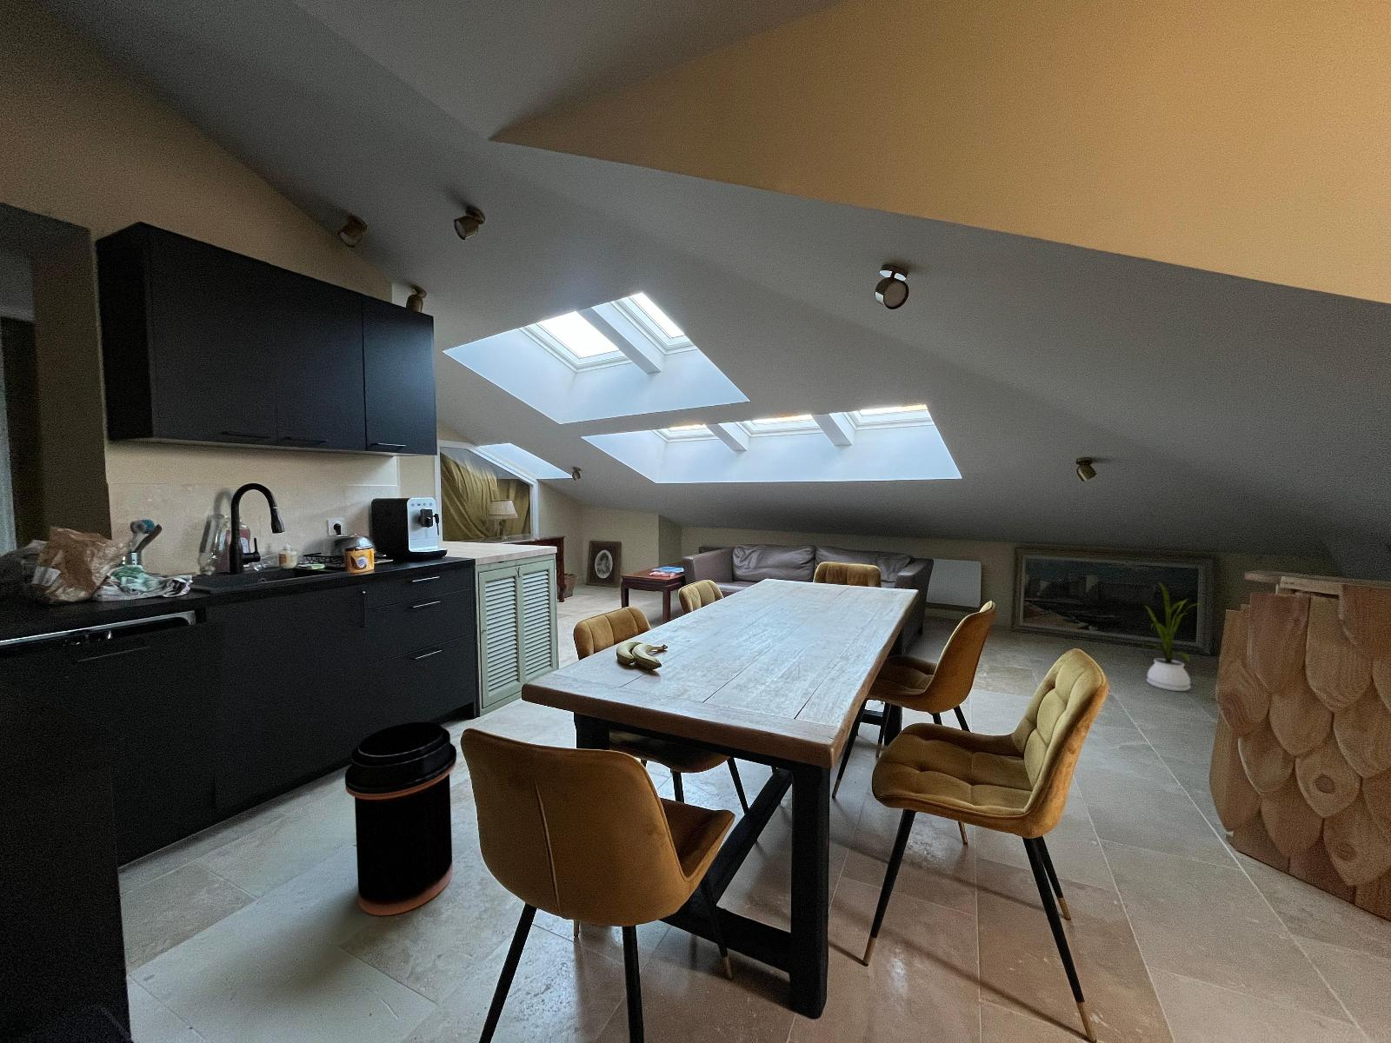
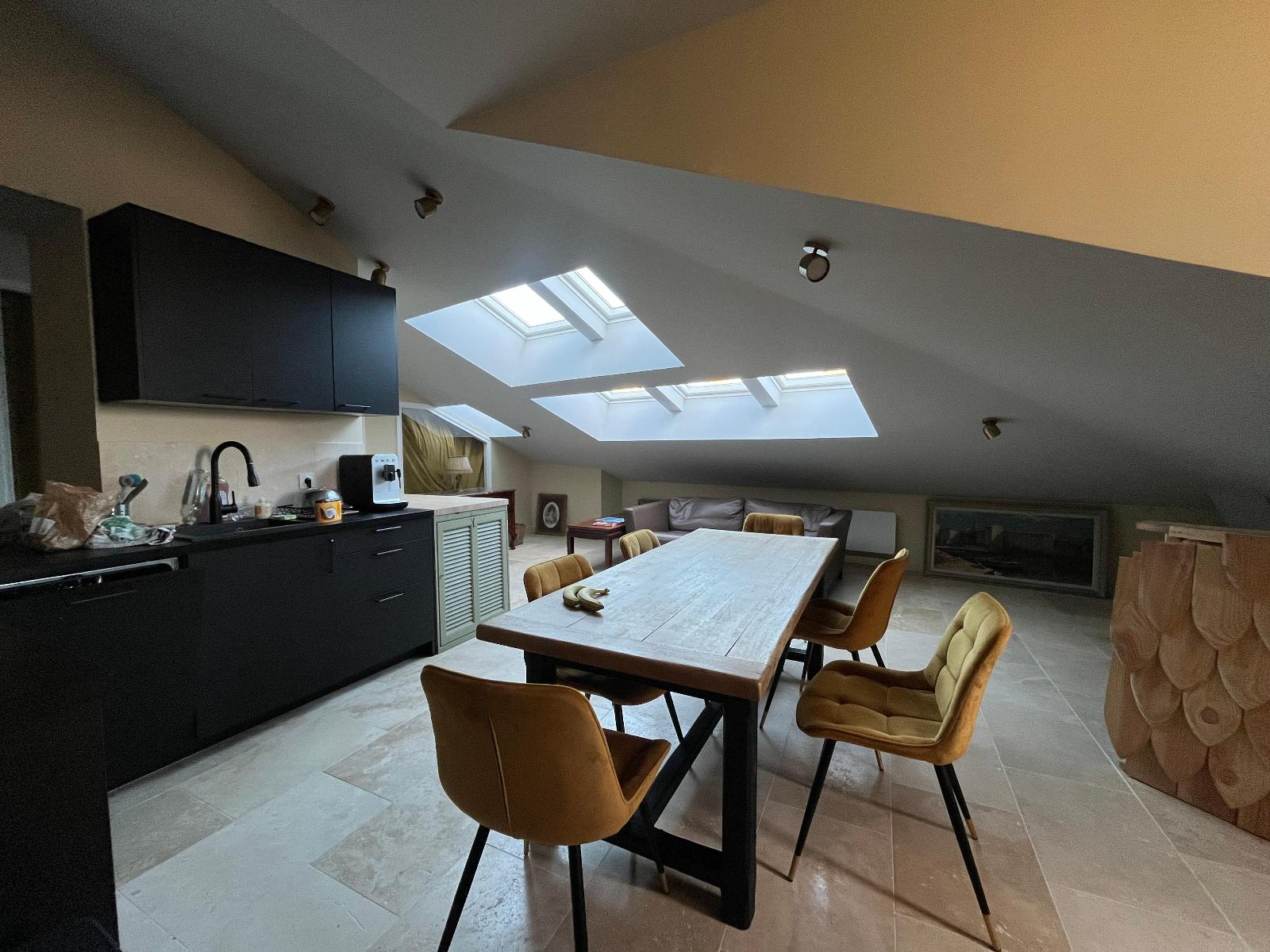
- house plant [1142,581,1207,691]
- trash can [344,721,458,916]
